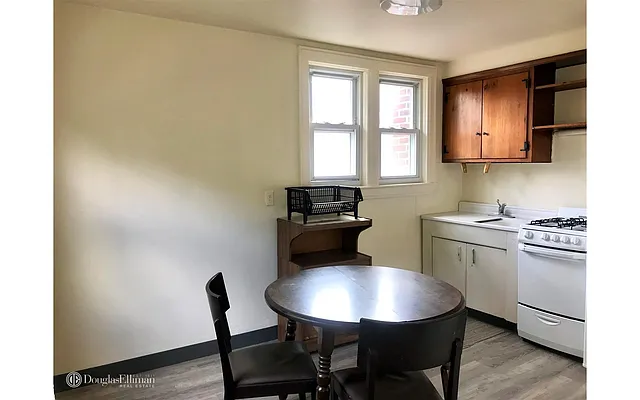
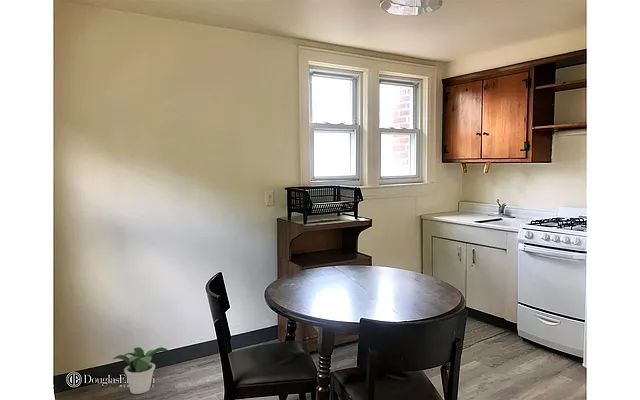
+ potted plant [112,346,170,395]
